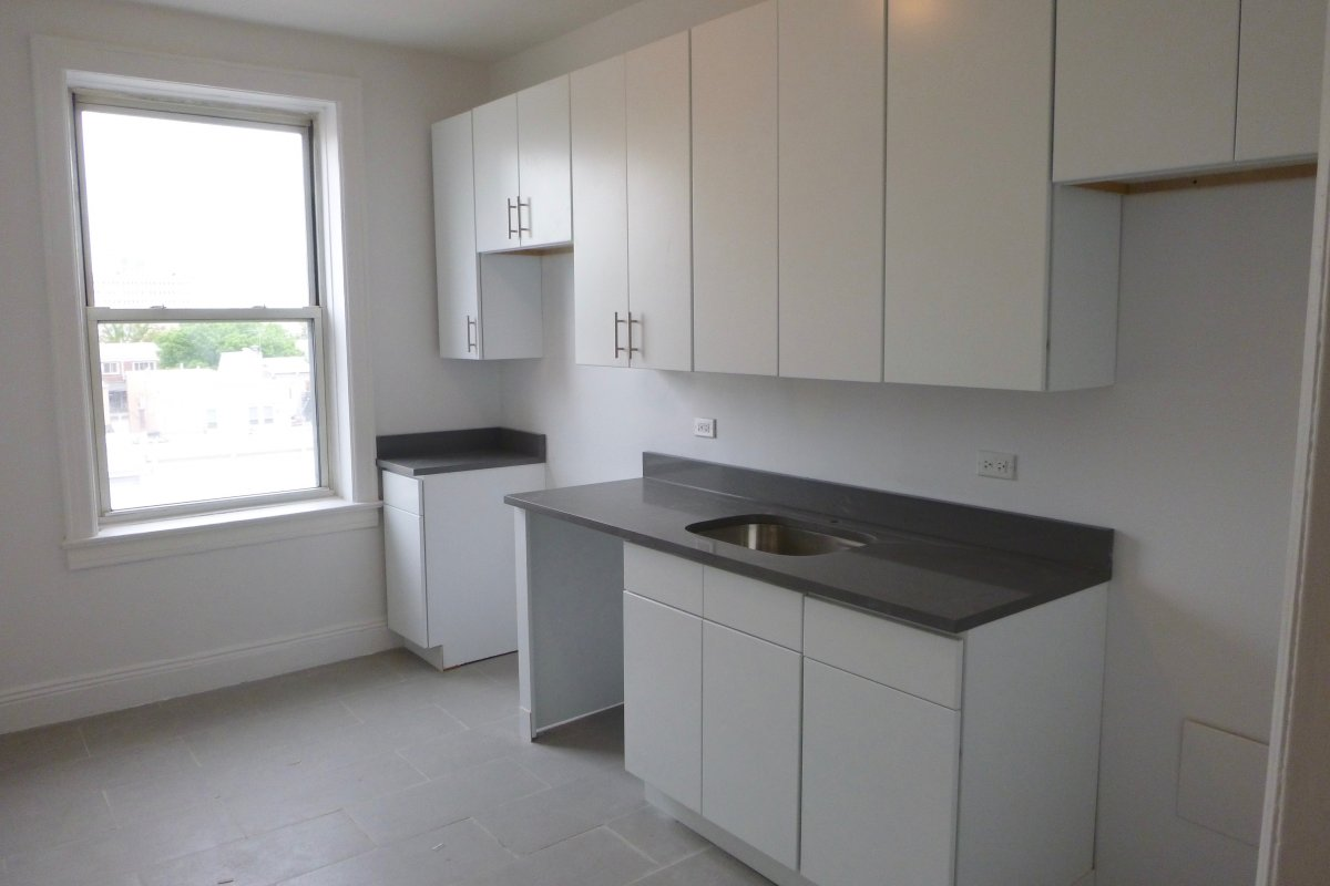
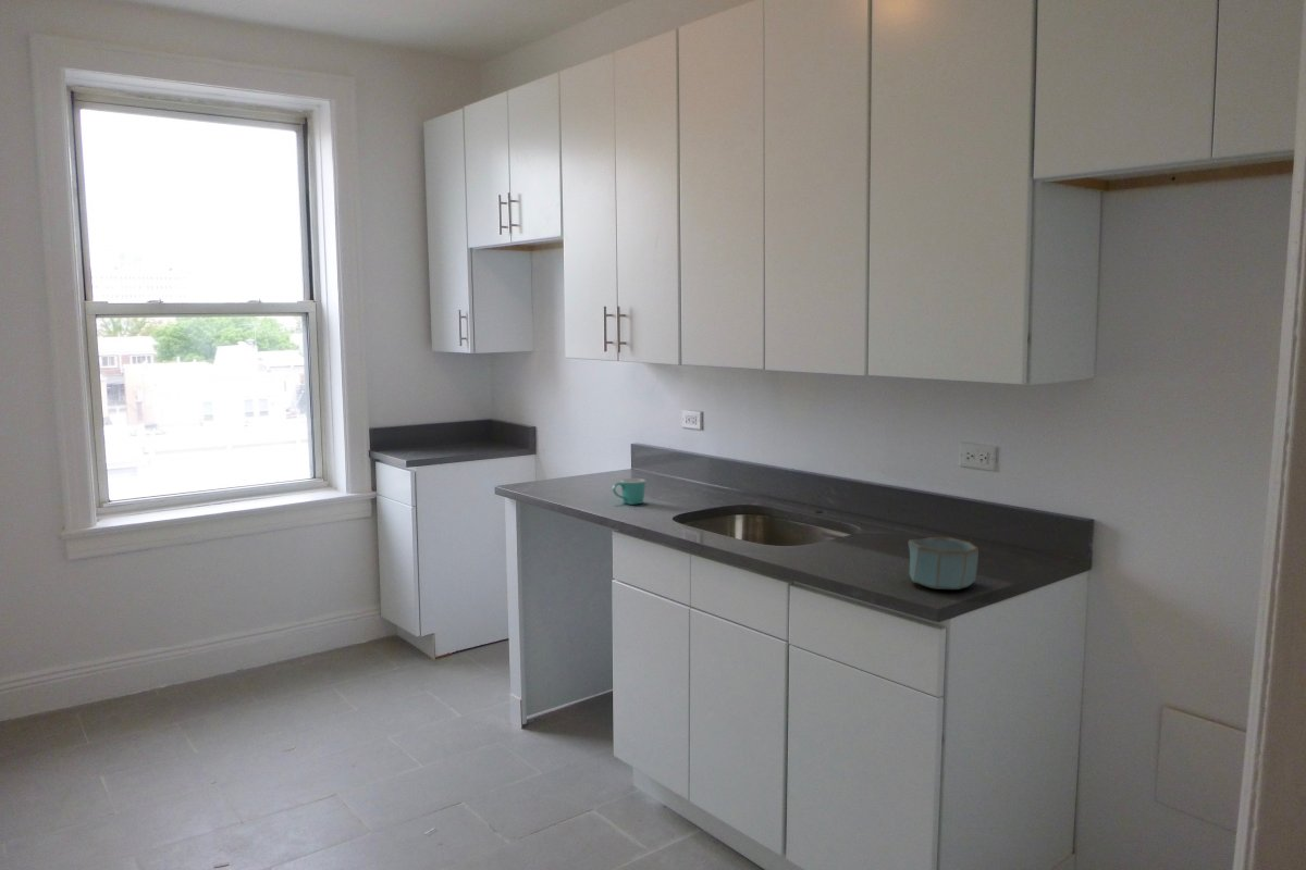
+ bowl [908,536,980,591]
+ mug [612,477,646,506]
